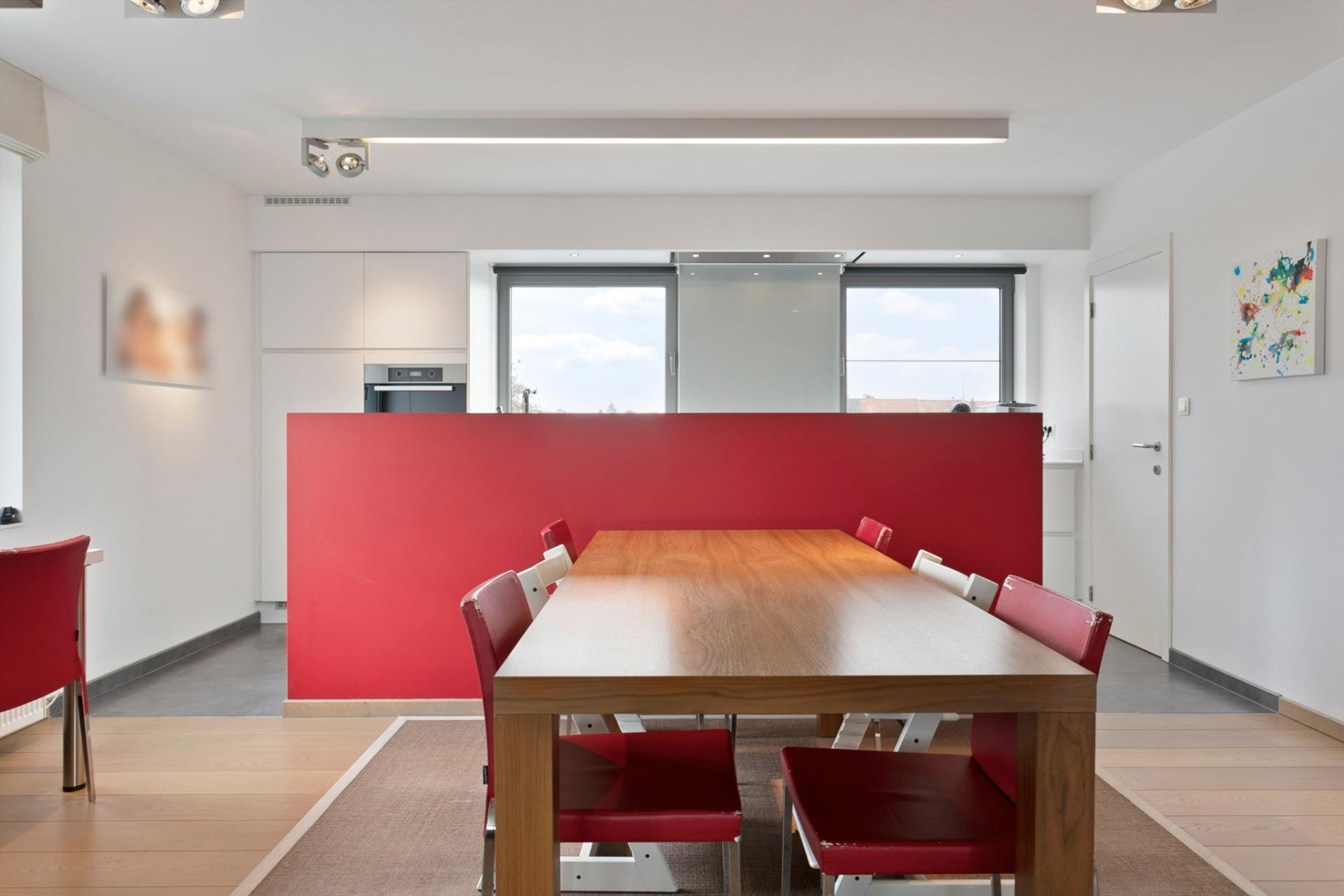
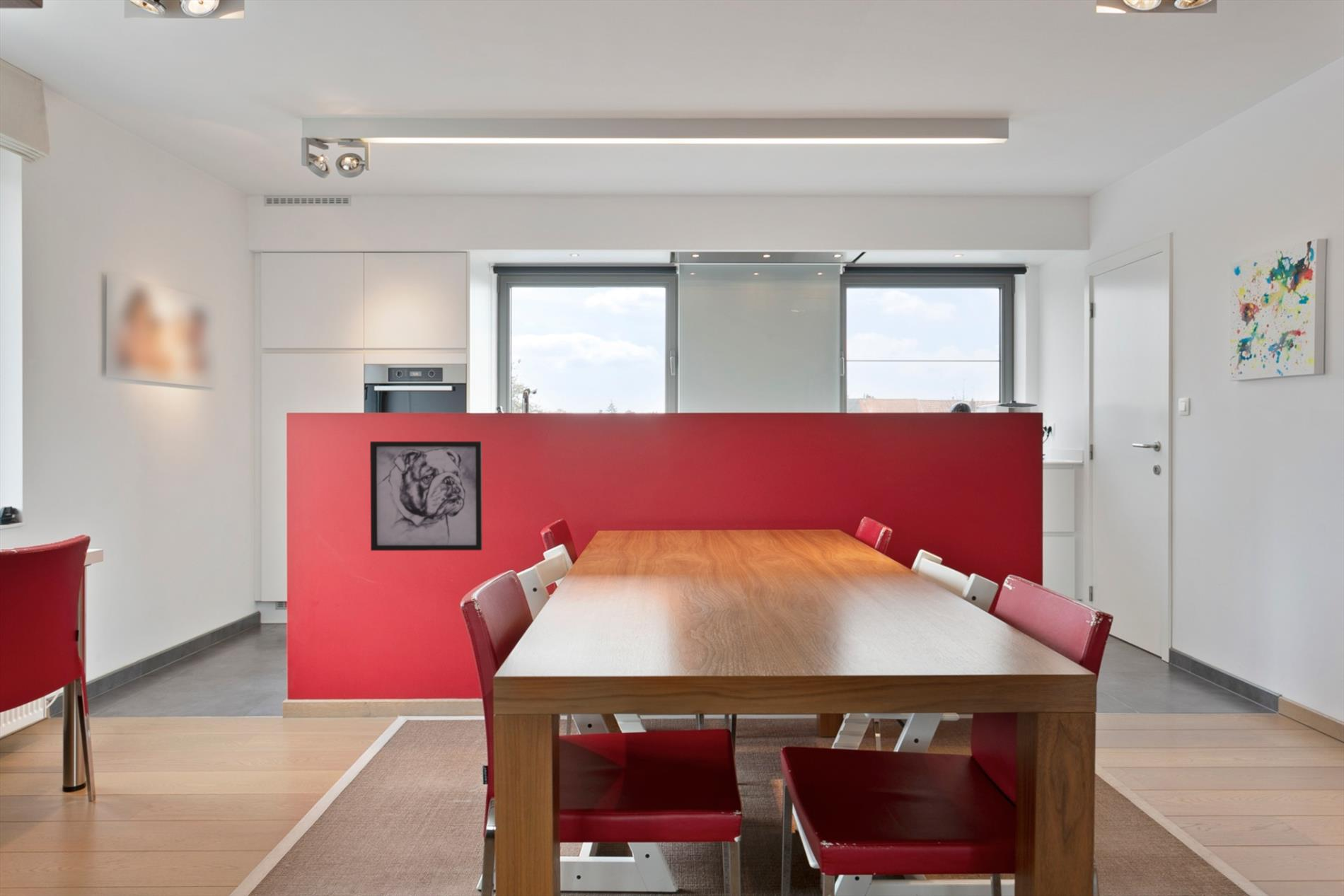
+ wall art [369,441,483,552]
